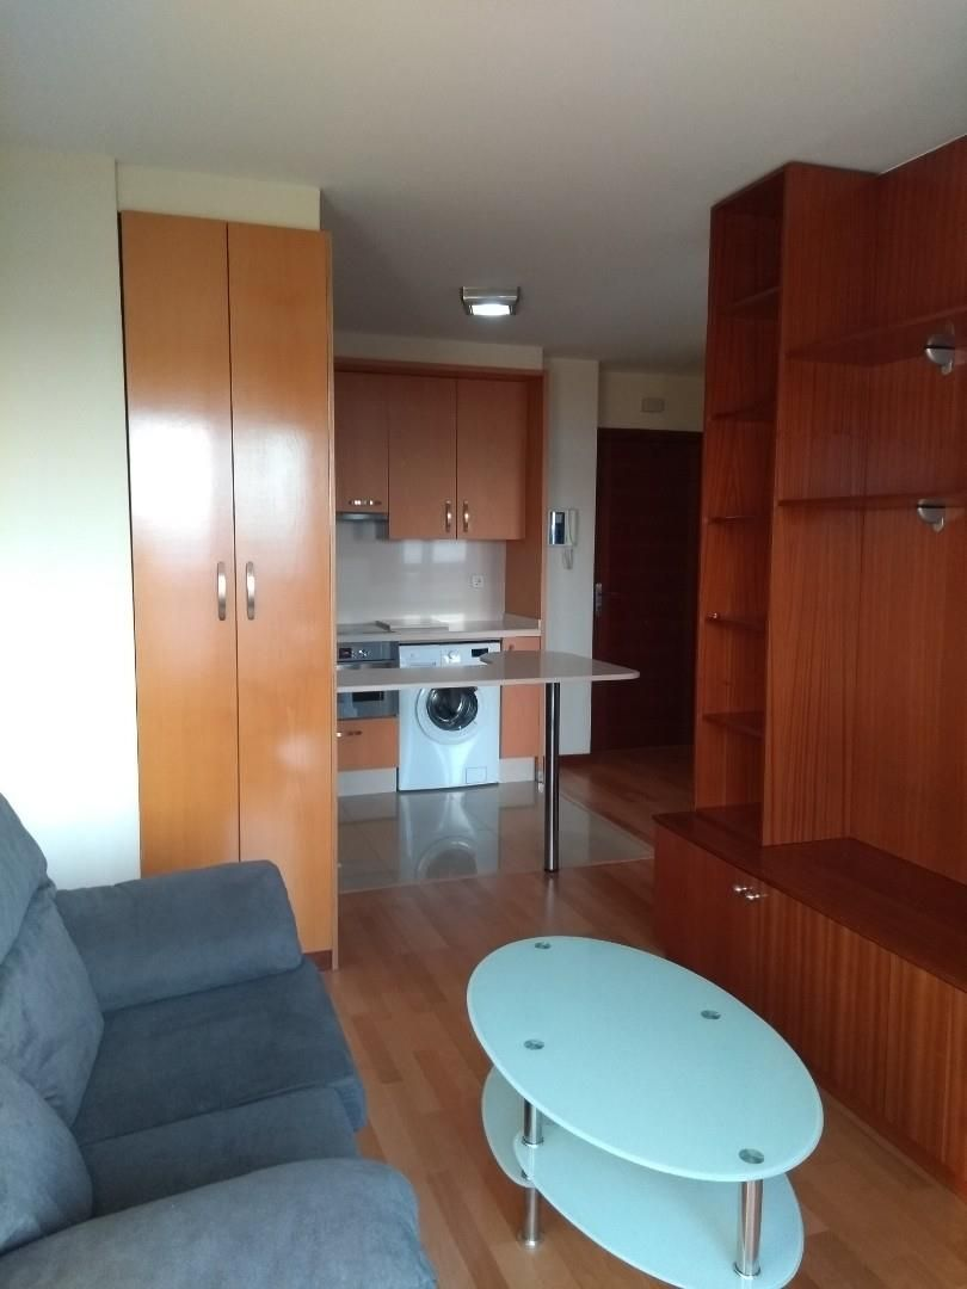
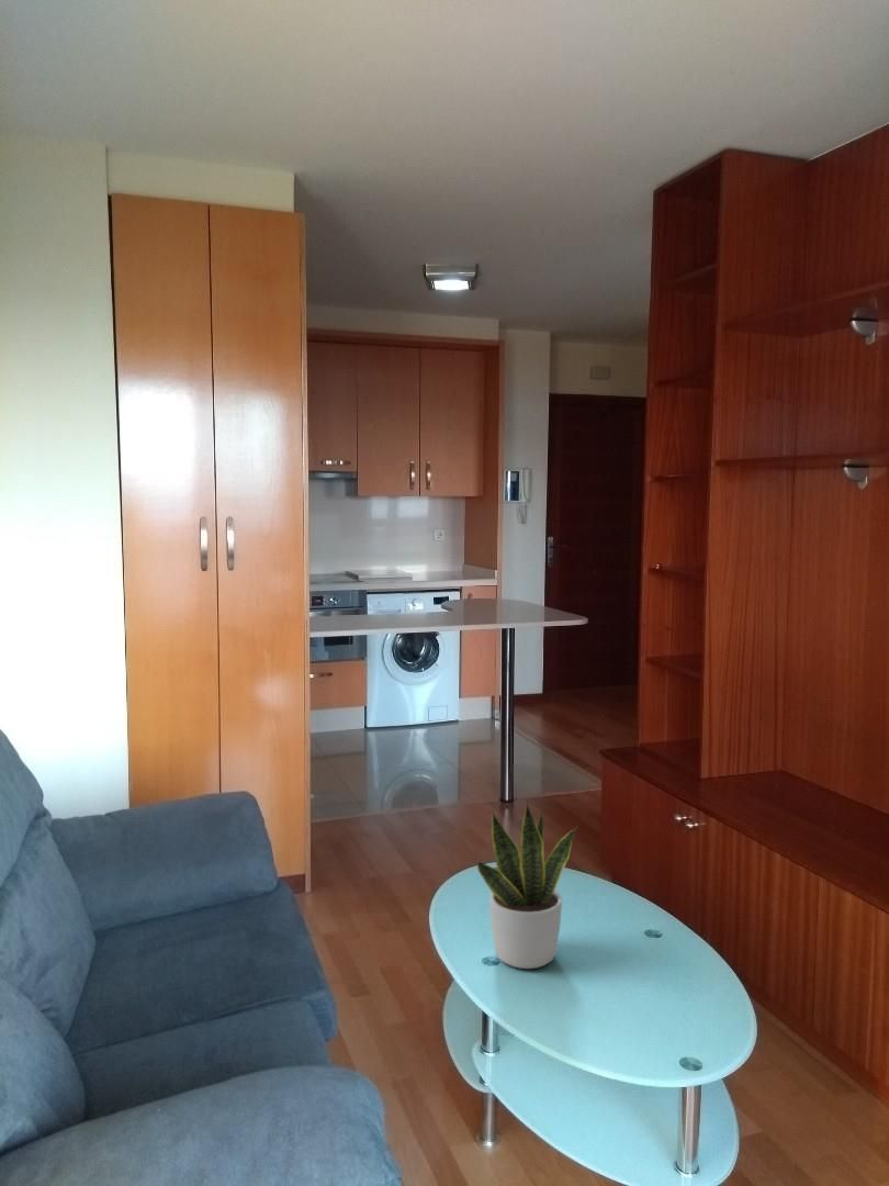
+ potted plant [476,797,578,970]
